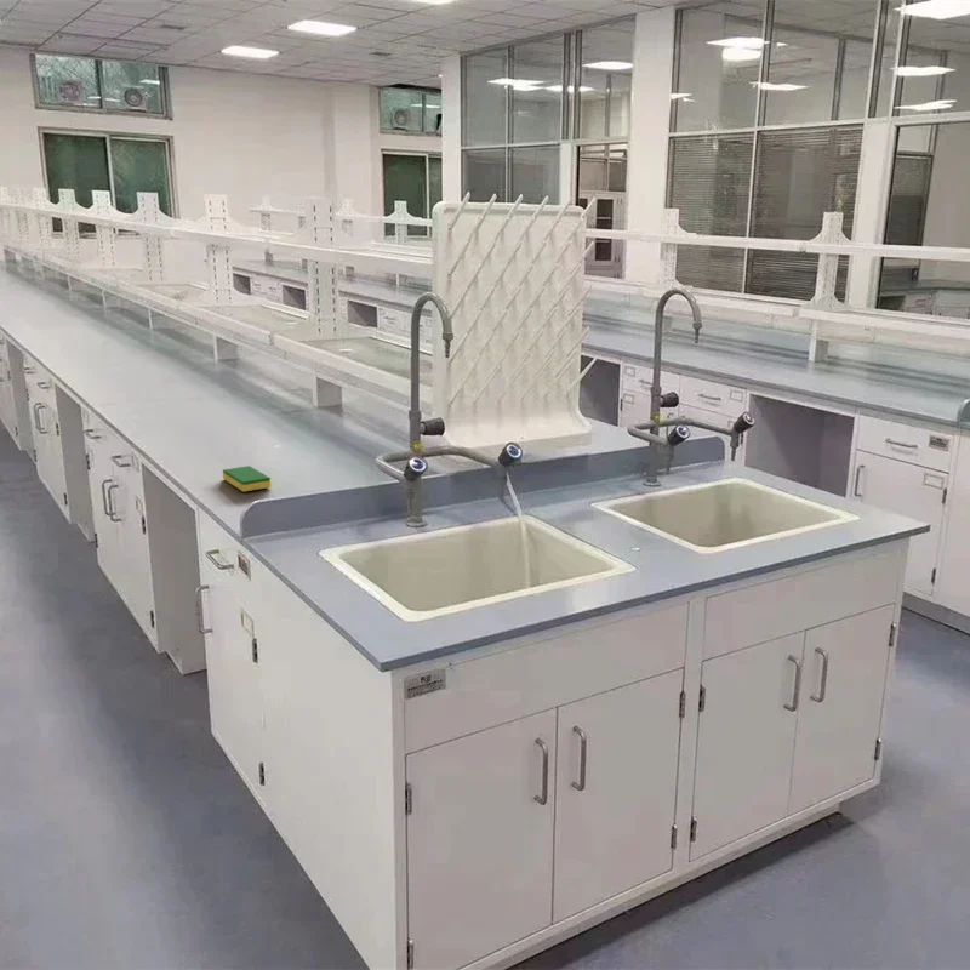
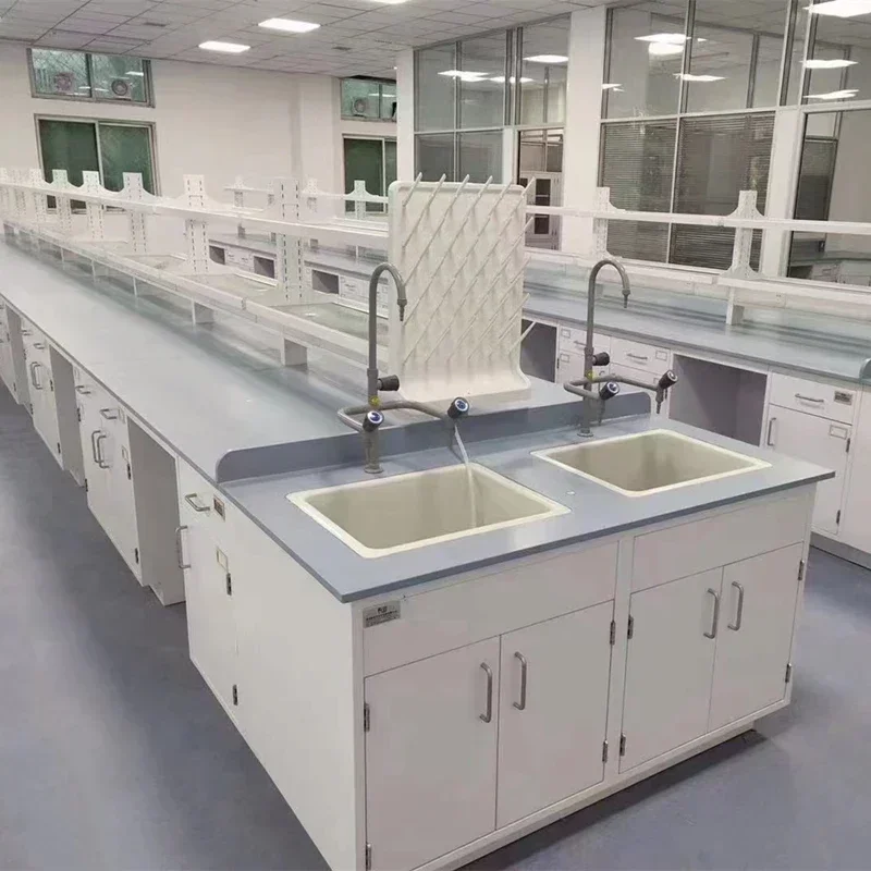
- dish sponge [222,464,272,492]
